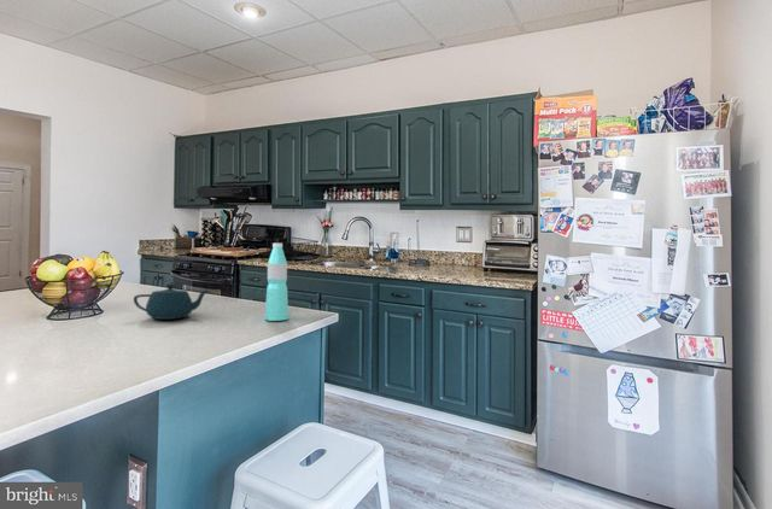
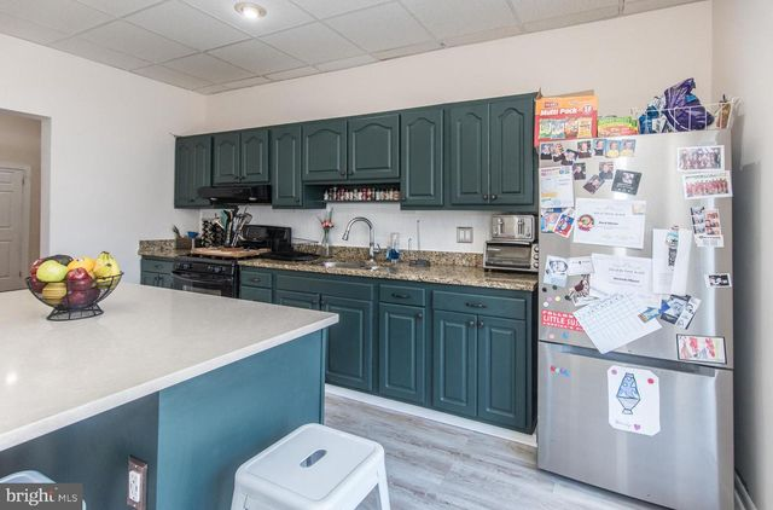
- water bottle [264,242,290,322]
- teapot [133,282,210,321]
